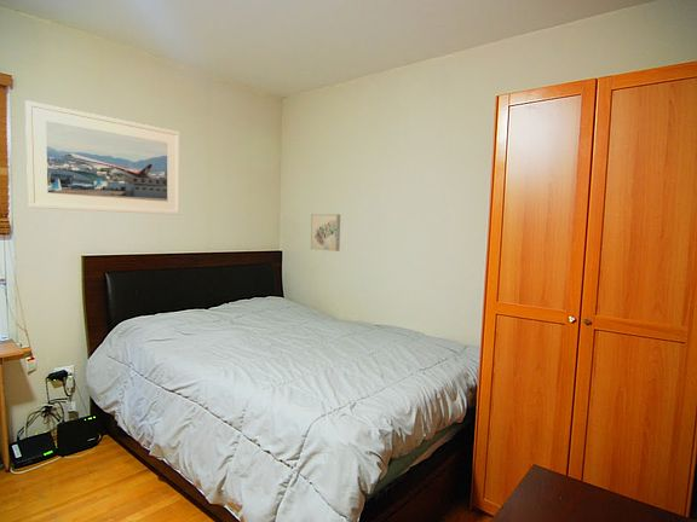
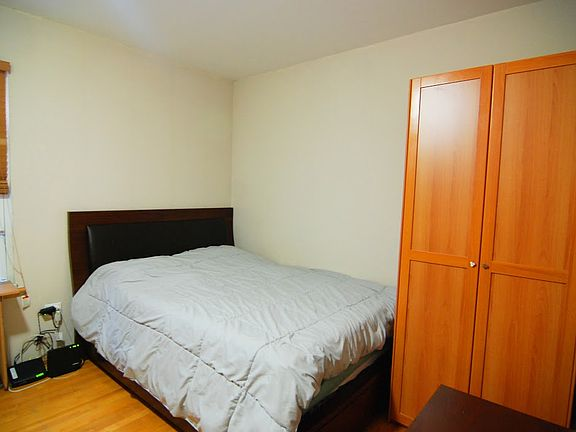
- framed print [24,99,182,216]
- wall art [310,213,341,253]
